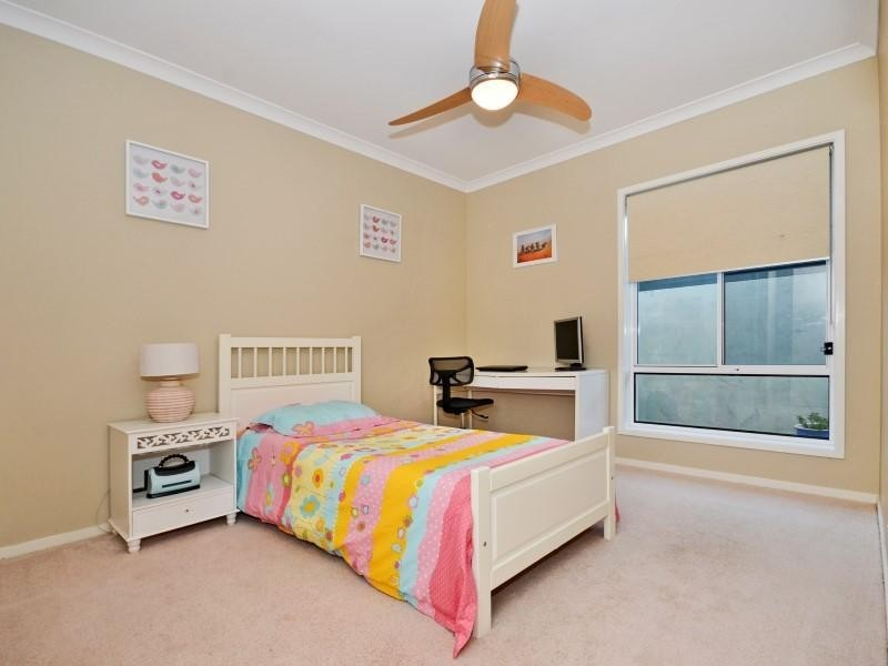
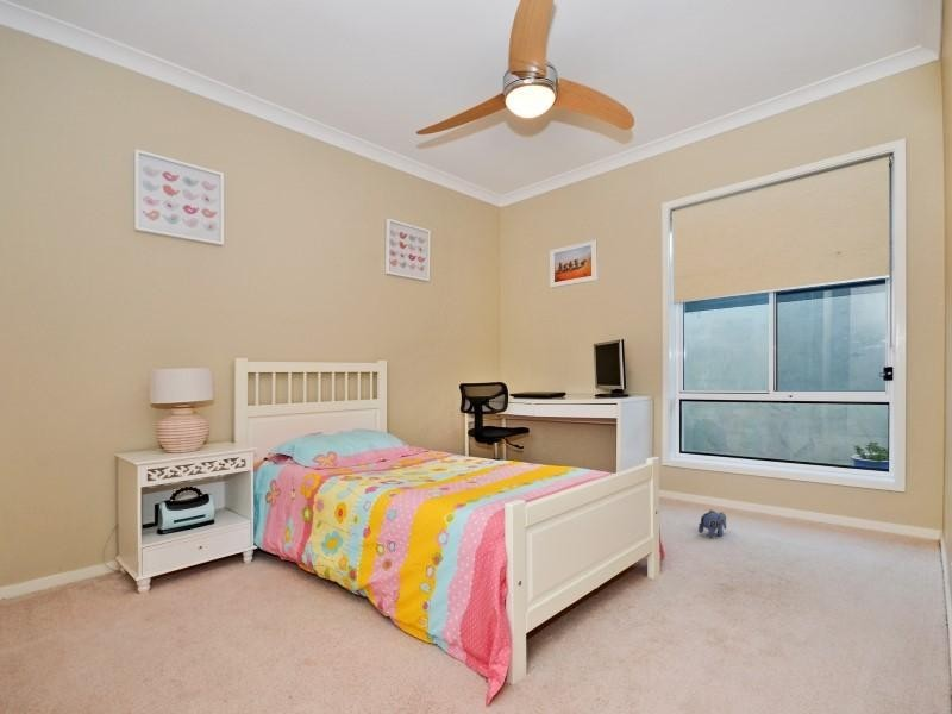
+ plush toy [697,508,727,539]
